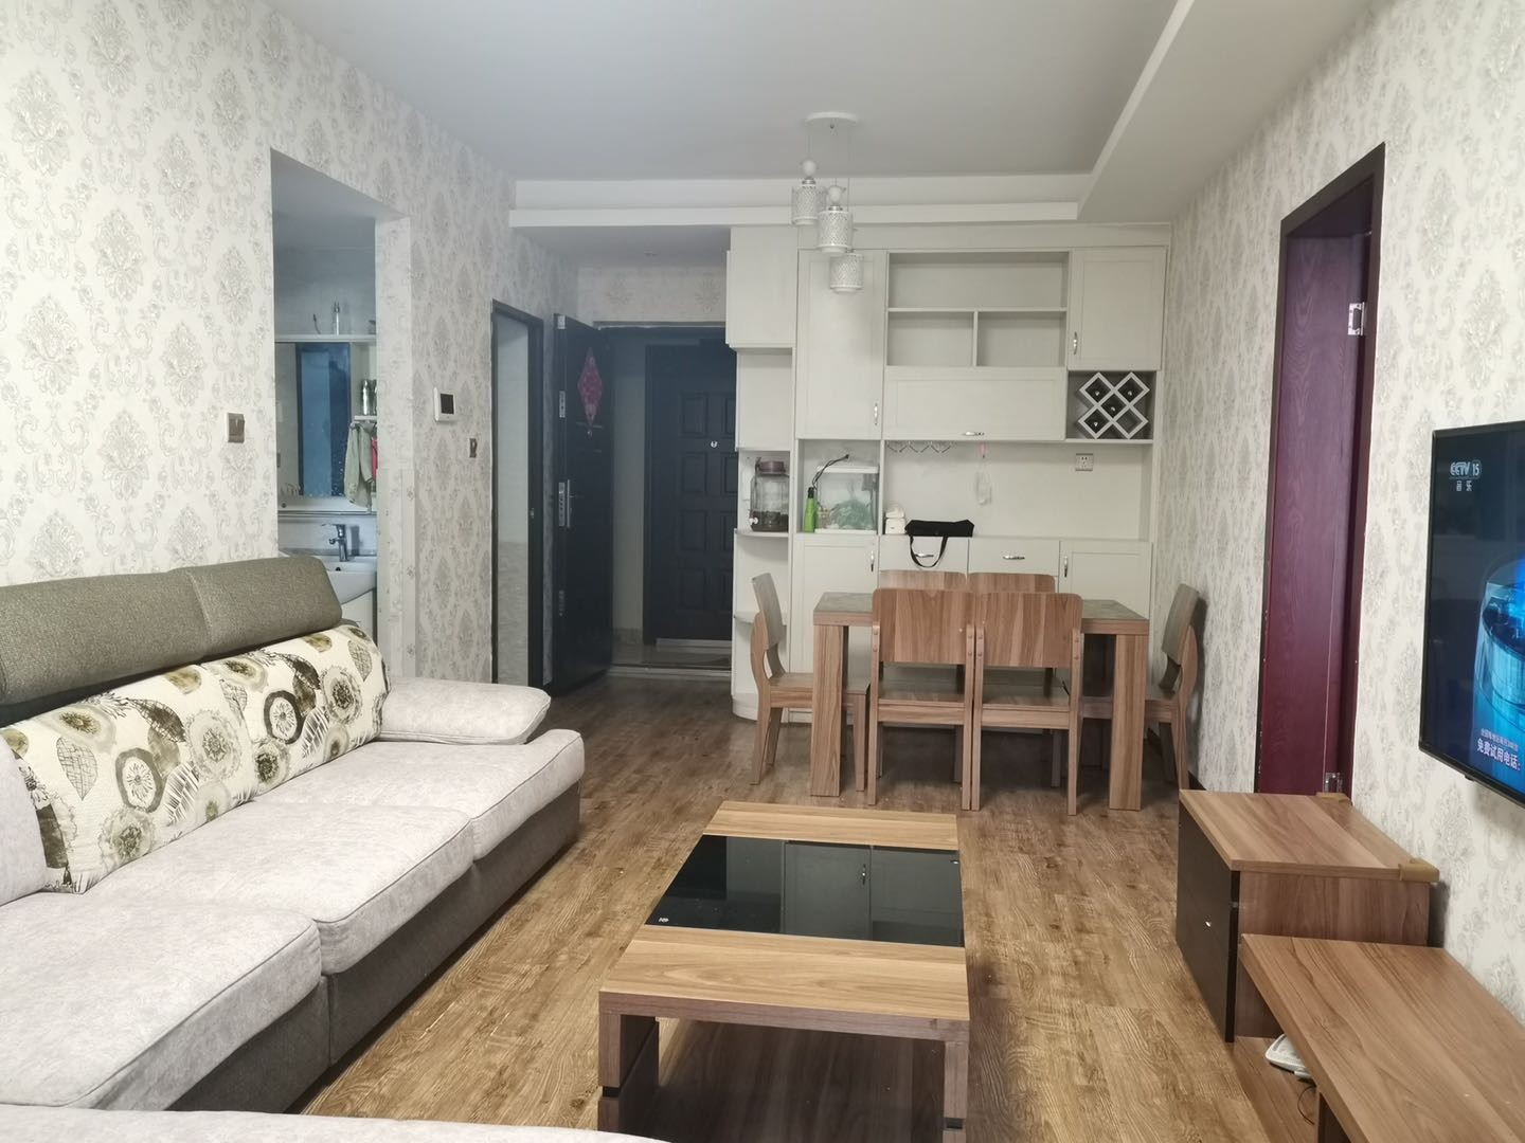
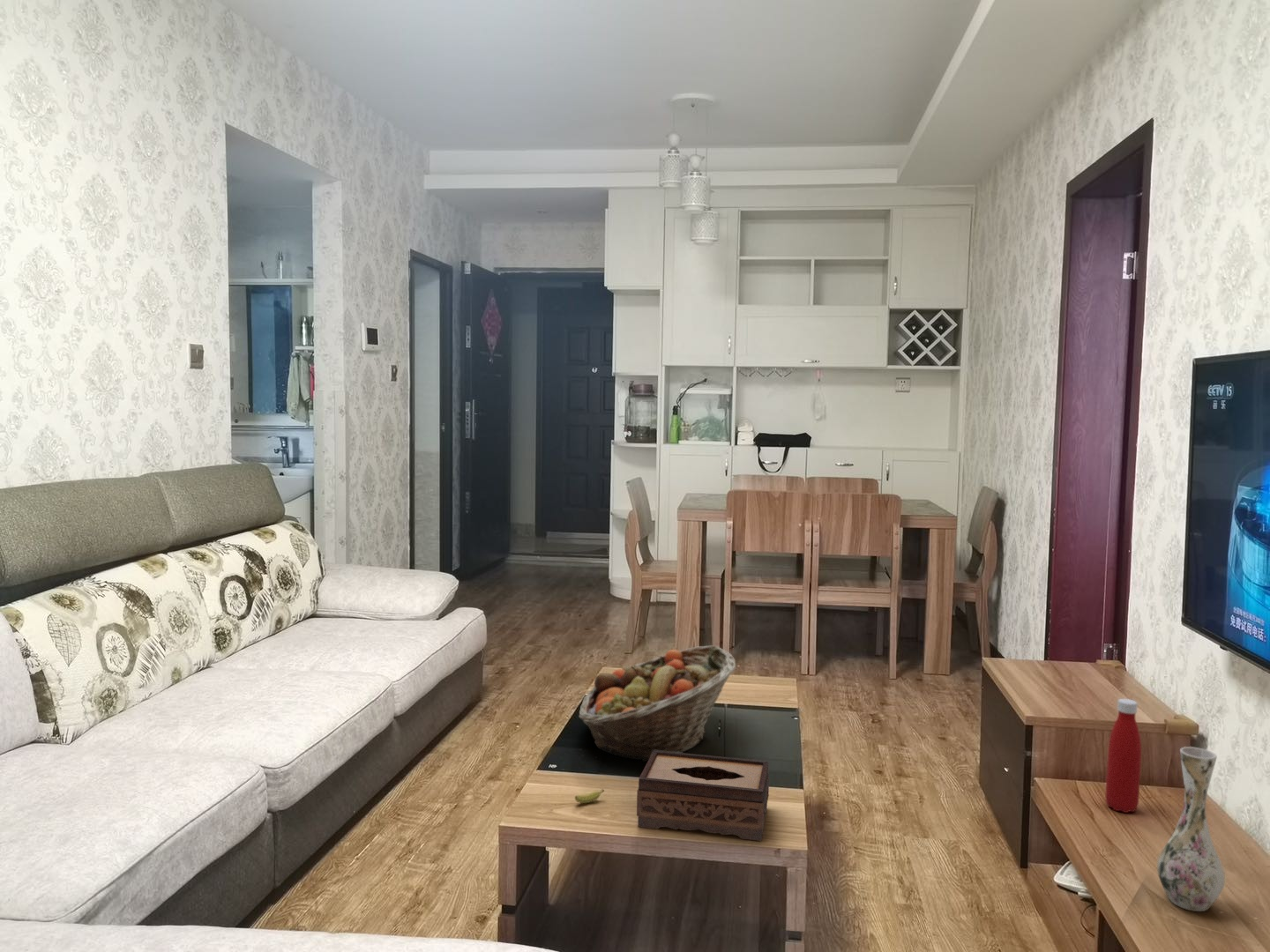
+ bottle [1104,698,1142,814]
+ fruit basket [578,644,737,762]
+ vase [1156,746,1226,912]
+ tissue box [636,750,770,842]
+ fruit [574,788,605,804]
